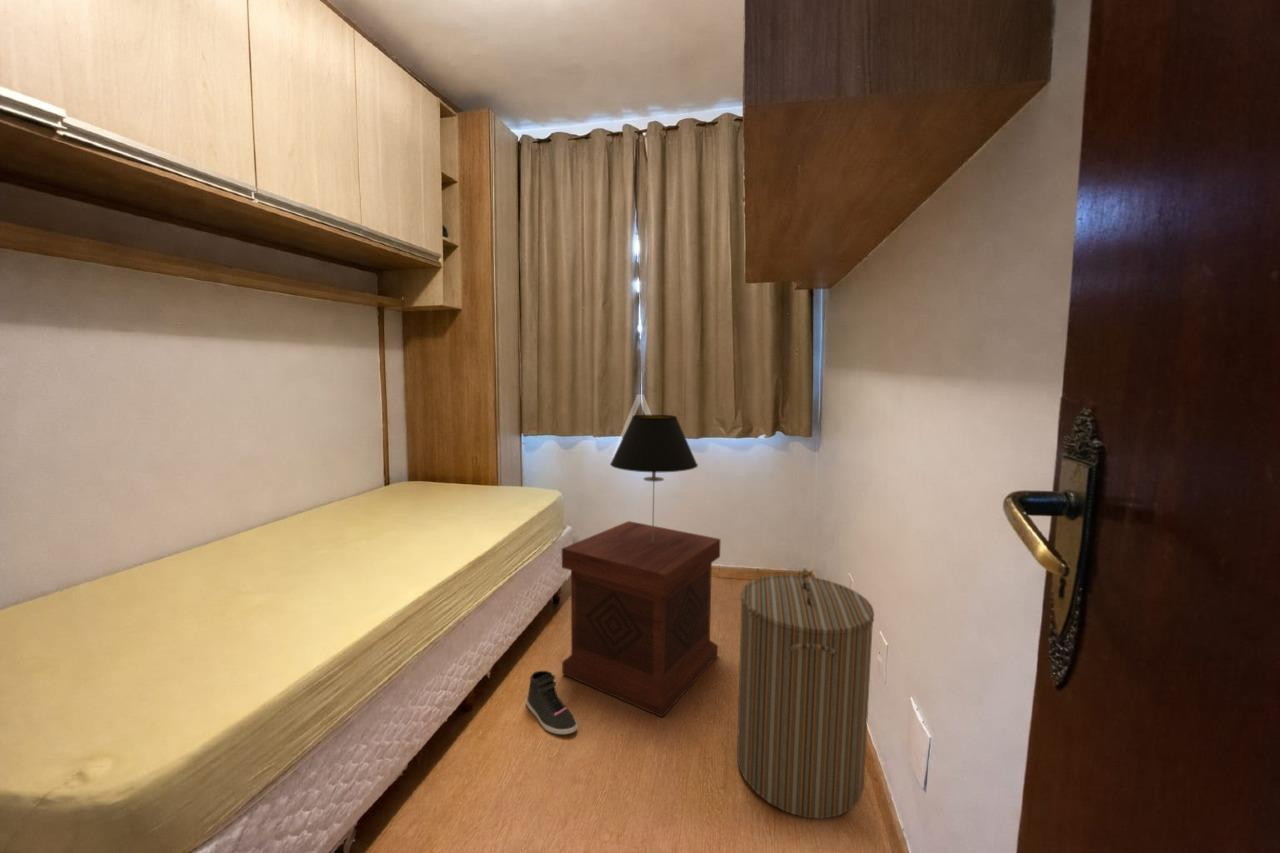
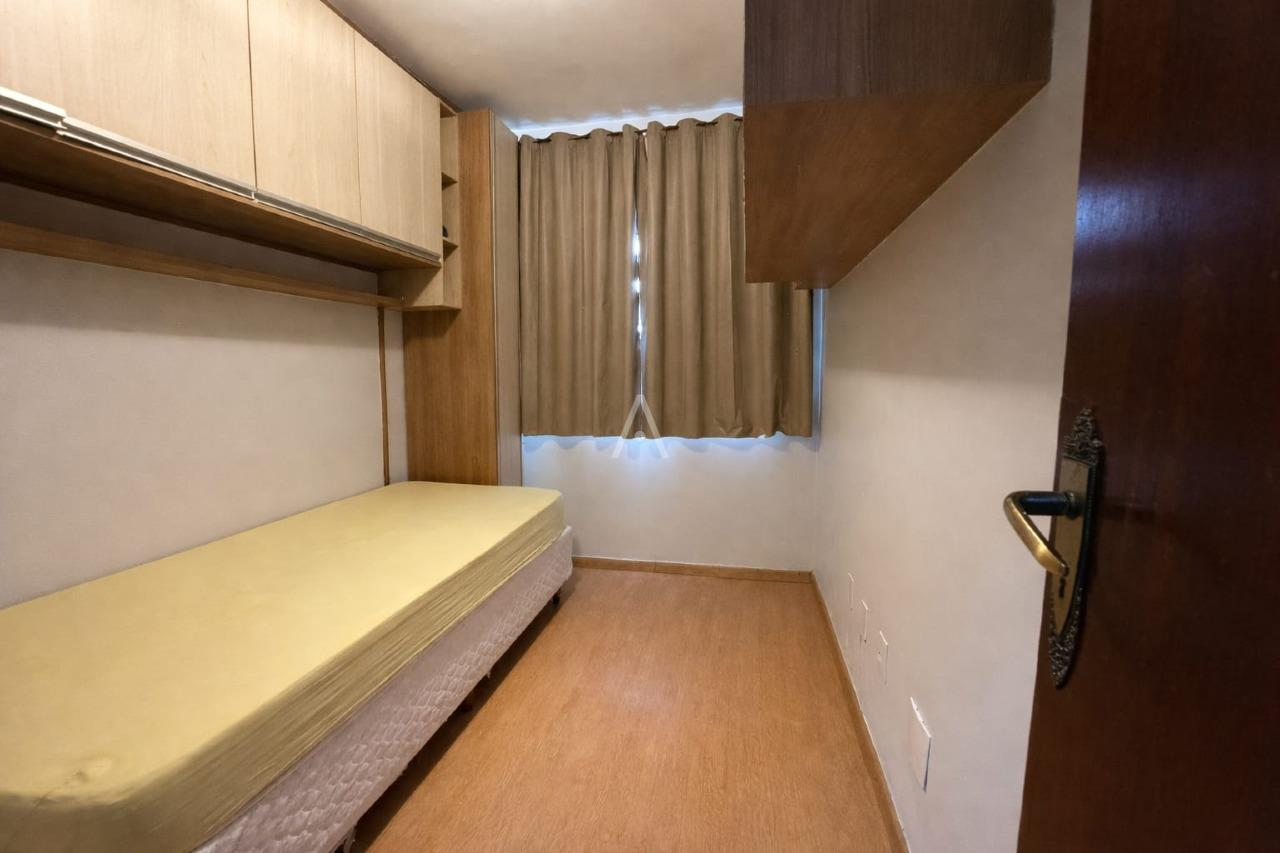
- side table [561,520,722,719]
- table lamp [609,414,699,543]
- sneaker [525,670,578,735]
- laundry hamper [736,567,875,820]
